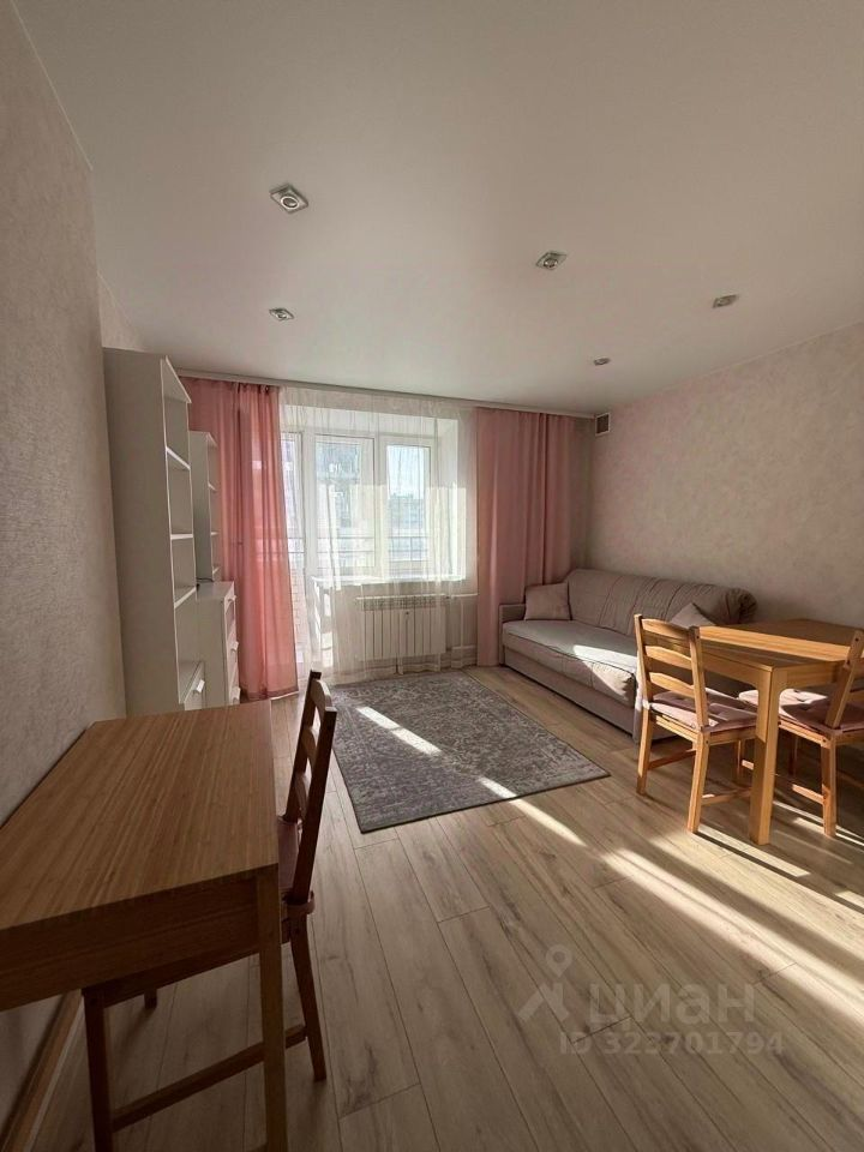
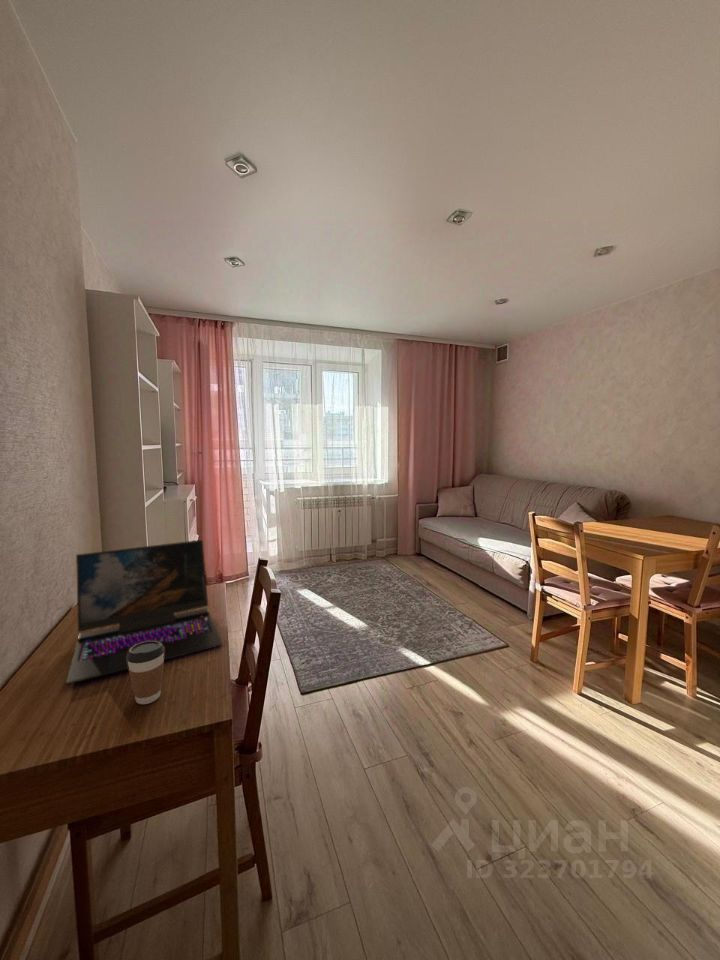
+ laptop [65,539,224,686]
+ coffee cup [127,641,165,705]
